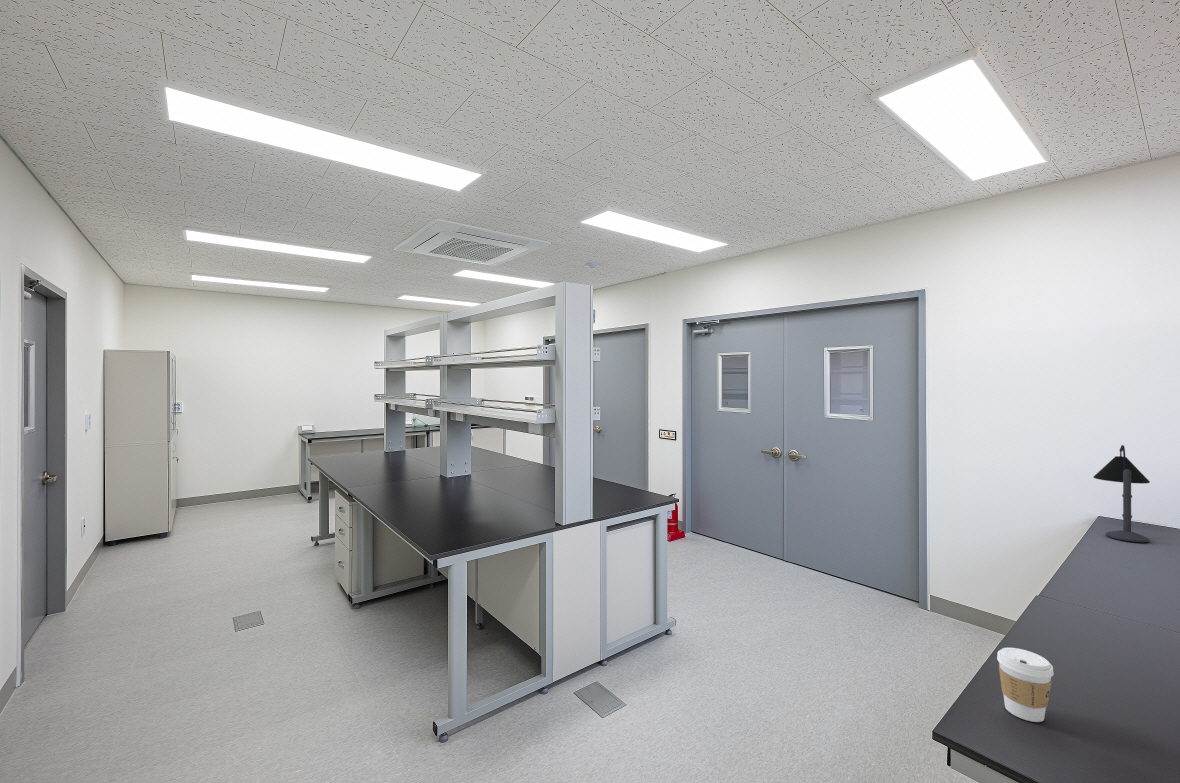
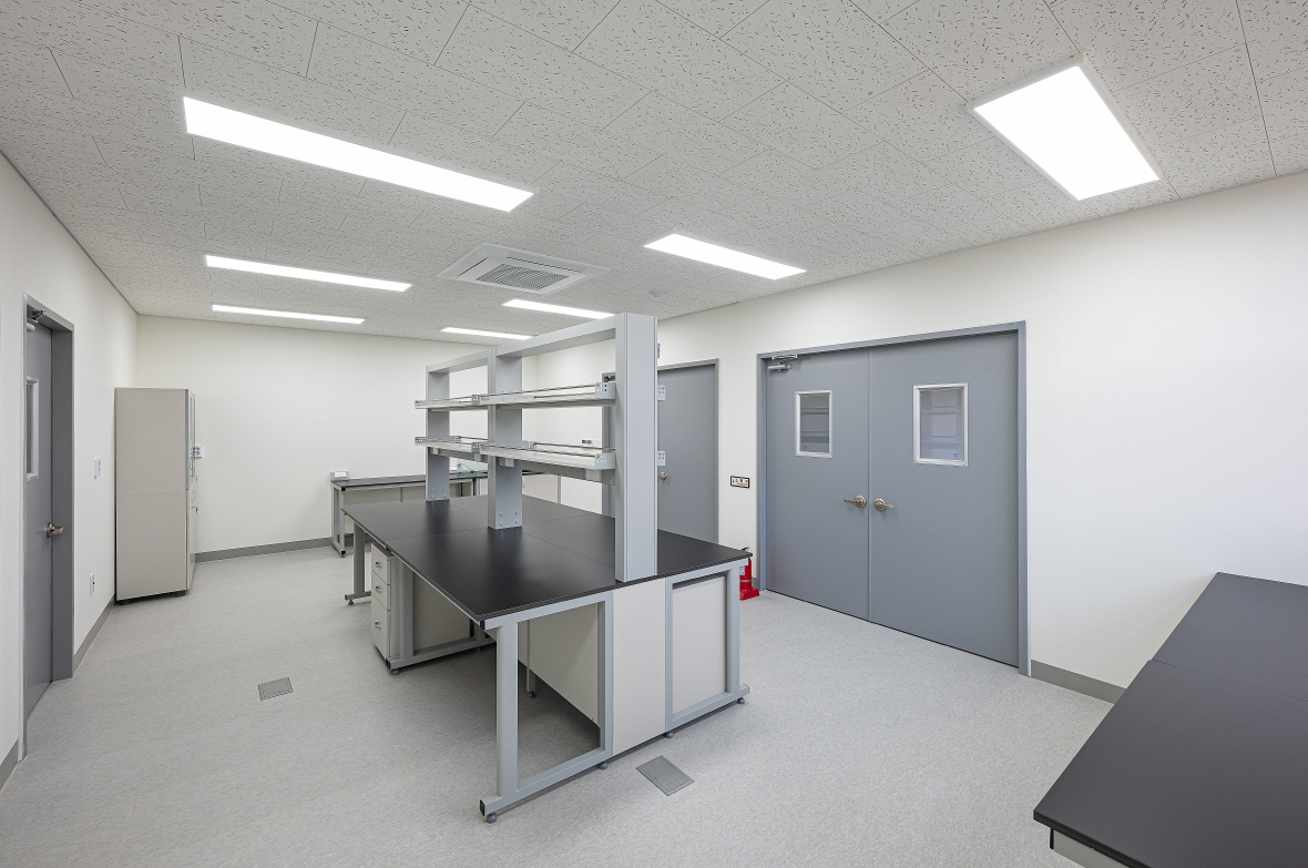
- coffee cup [996,647,1055,723]
- desk lamp [1093,444,1151,543]
